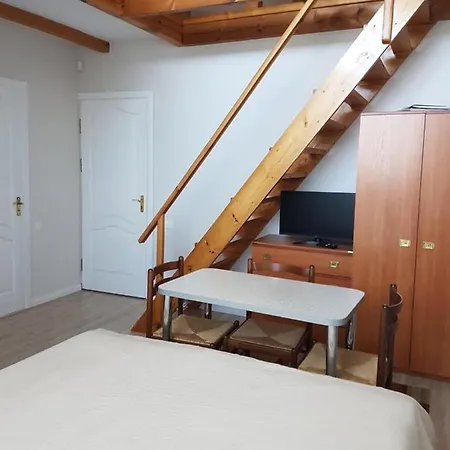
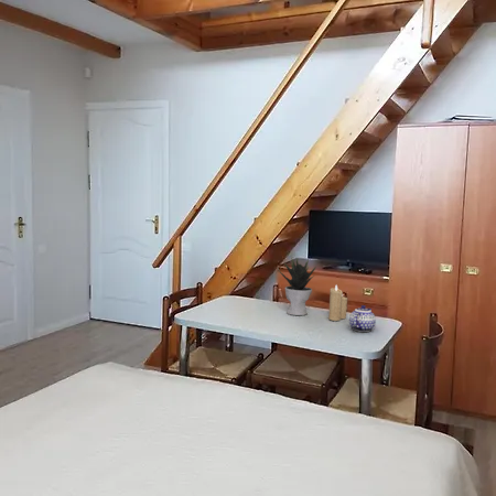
+ candle [327,284,348,322]
+ potted plant [277,256,316,316]
+ teapot [348,304,377,333]
